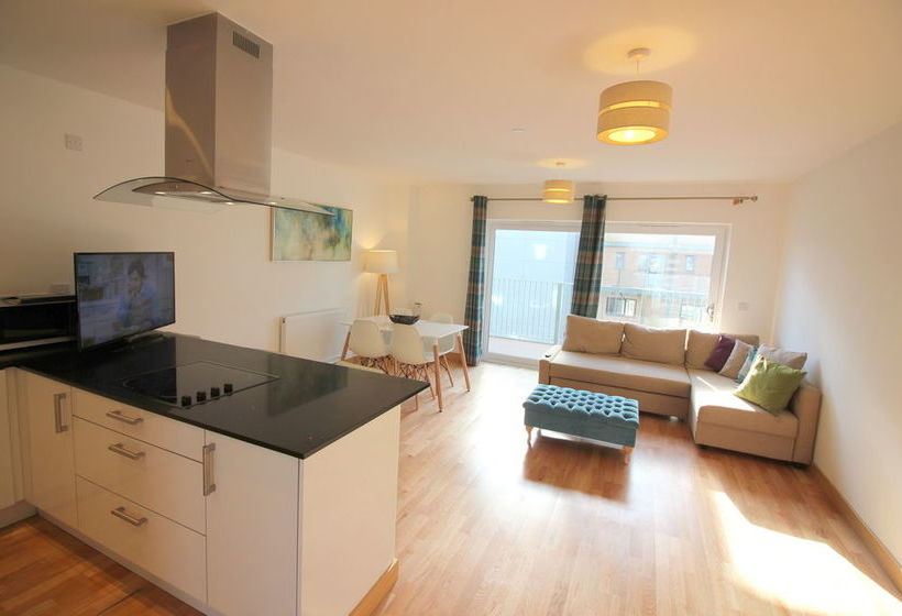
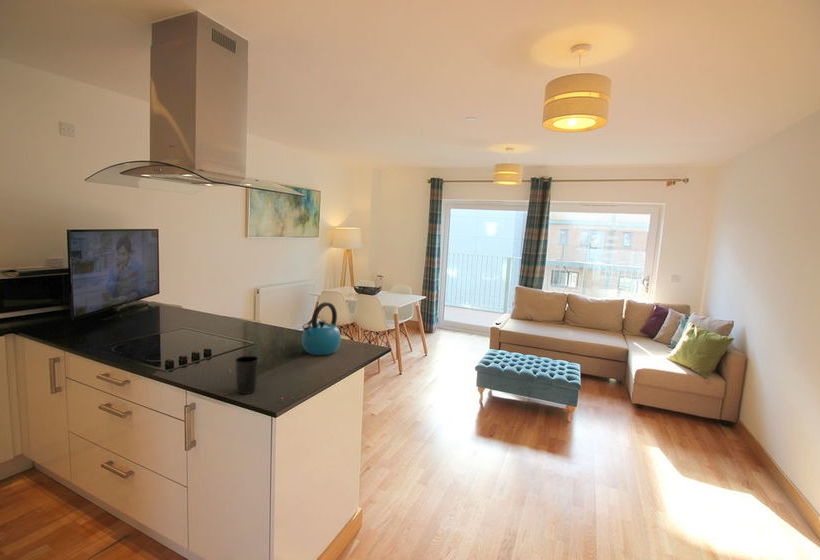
+ cup [234,355,260,395]
+ kettle [301,301,342,356]
